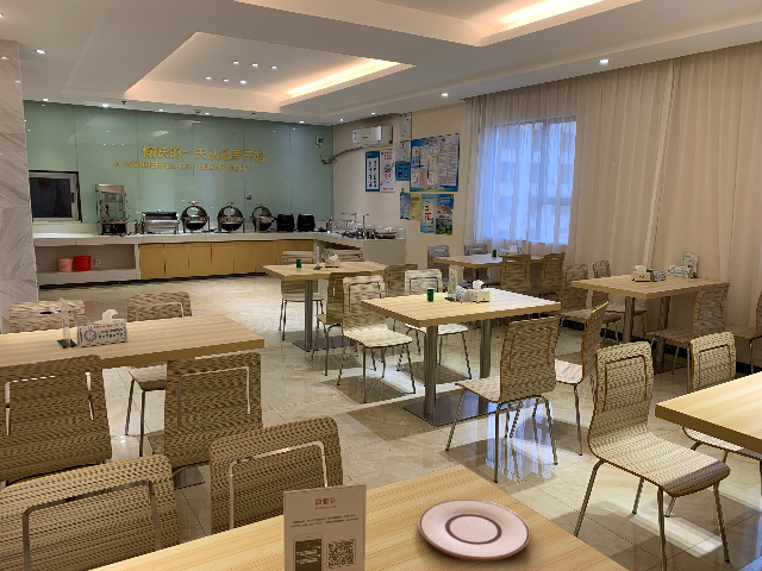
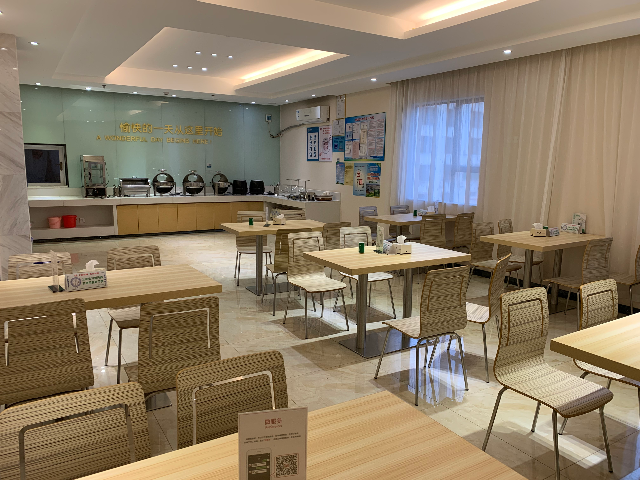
- plate [418,498,531,563]
